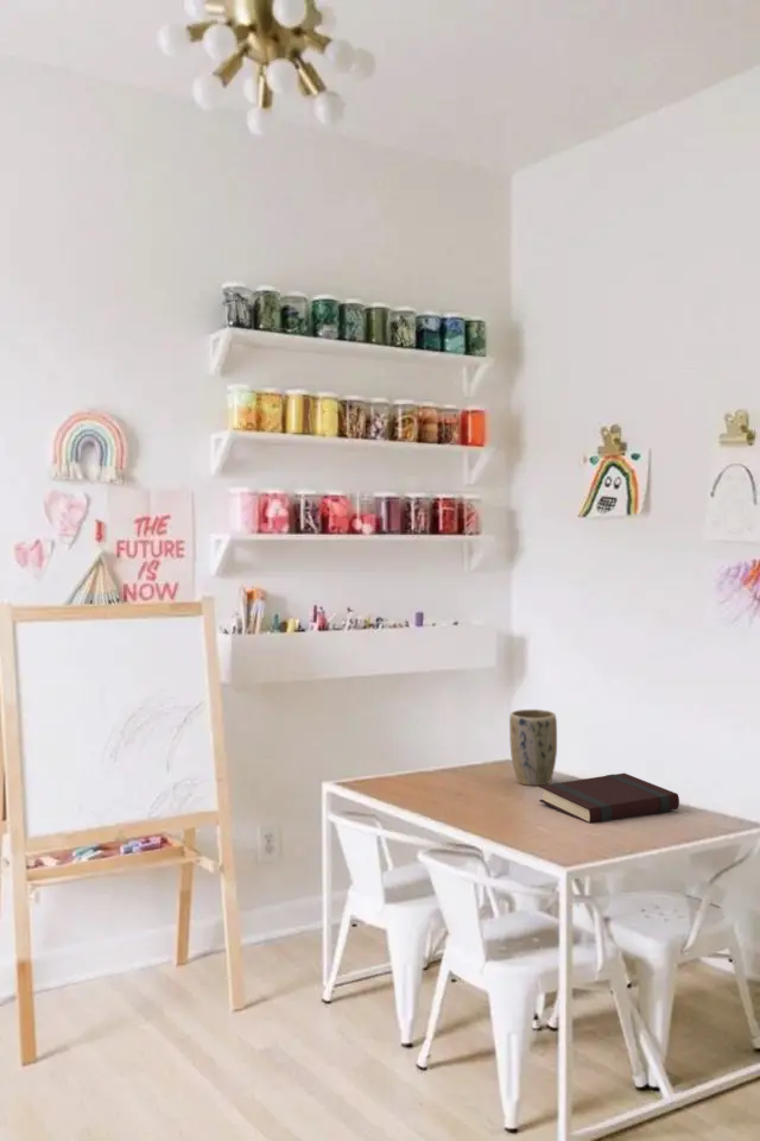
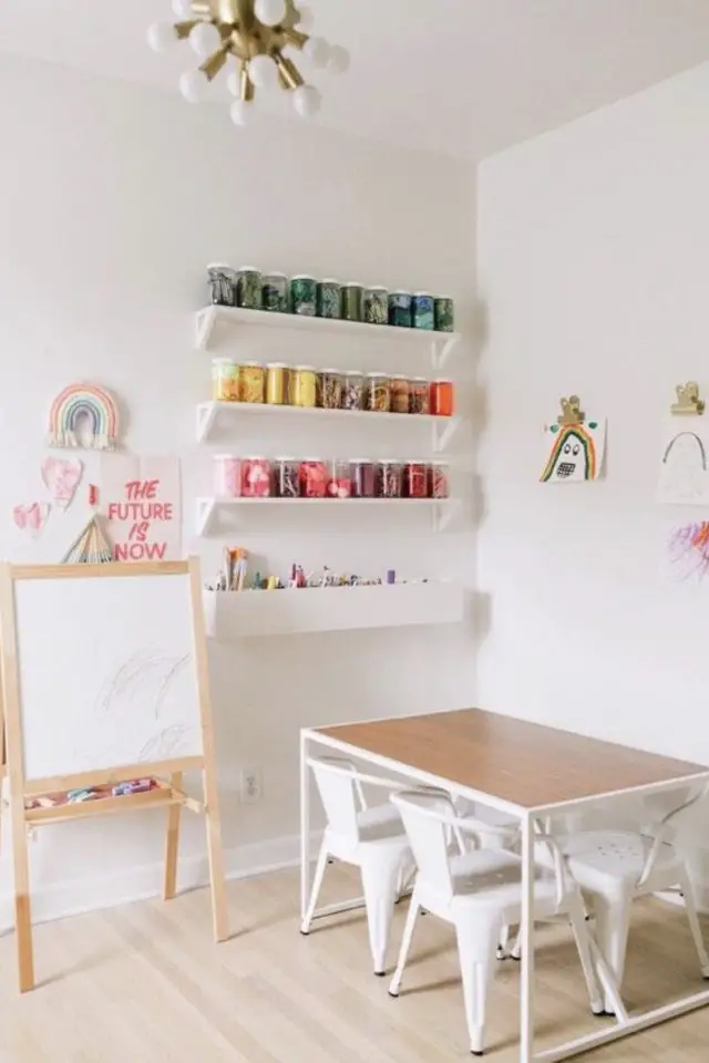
- book [538,773,680,825]
- plant pot [508,708,558,787]
